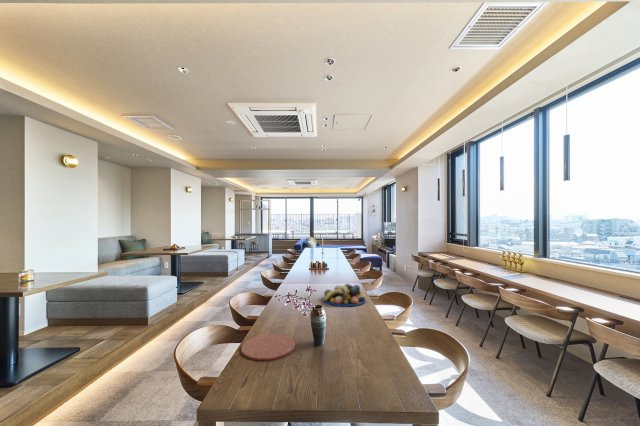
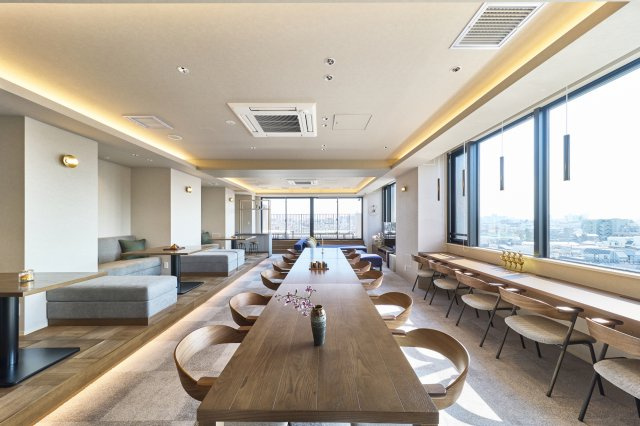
- fruit bowl [323,283,367,307]
- plate [240,333,296,362]
